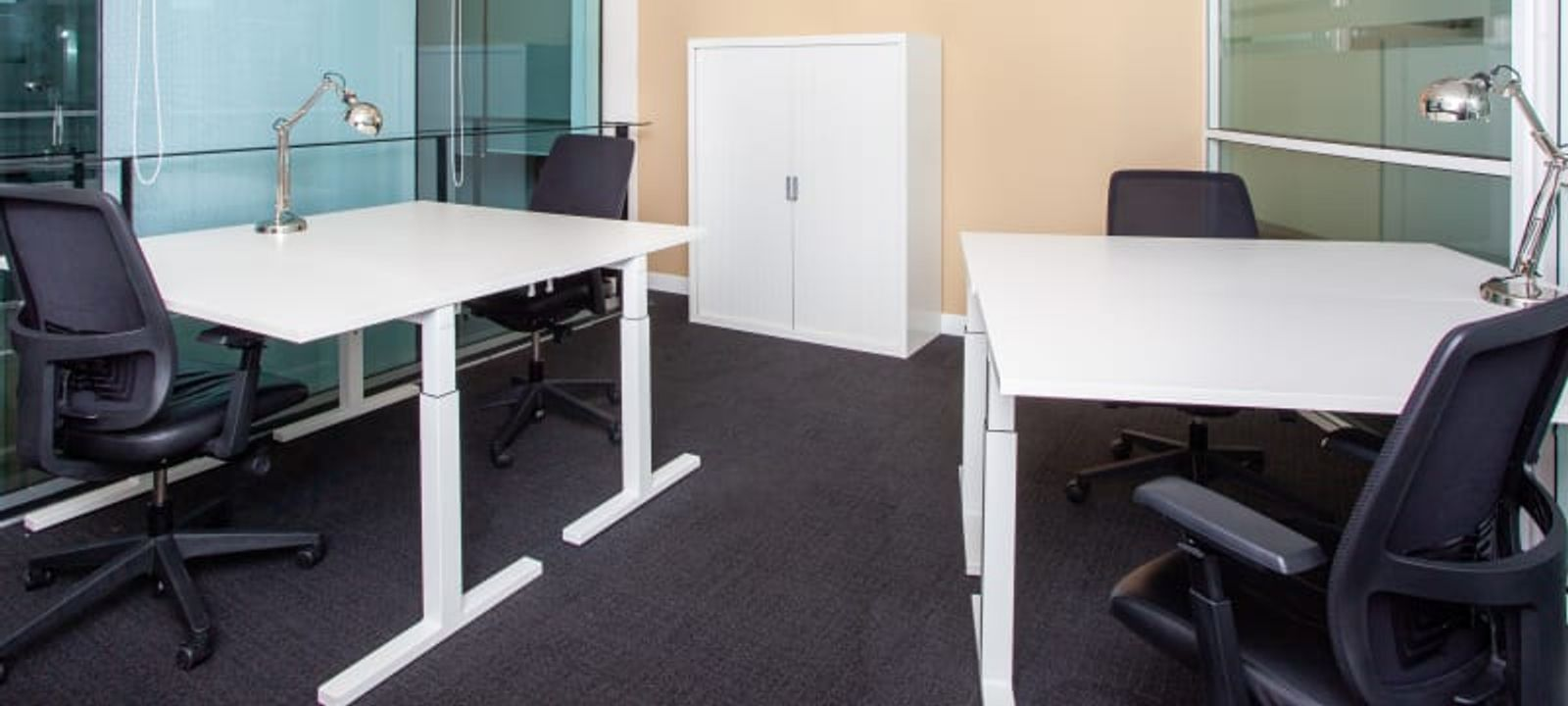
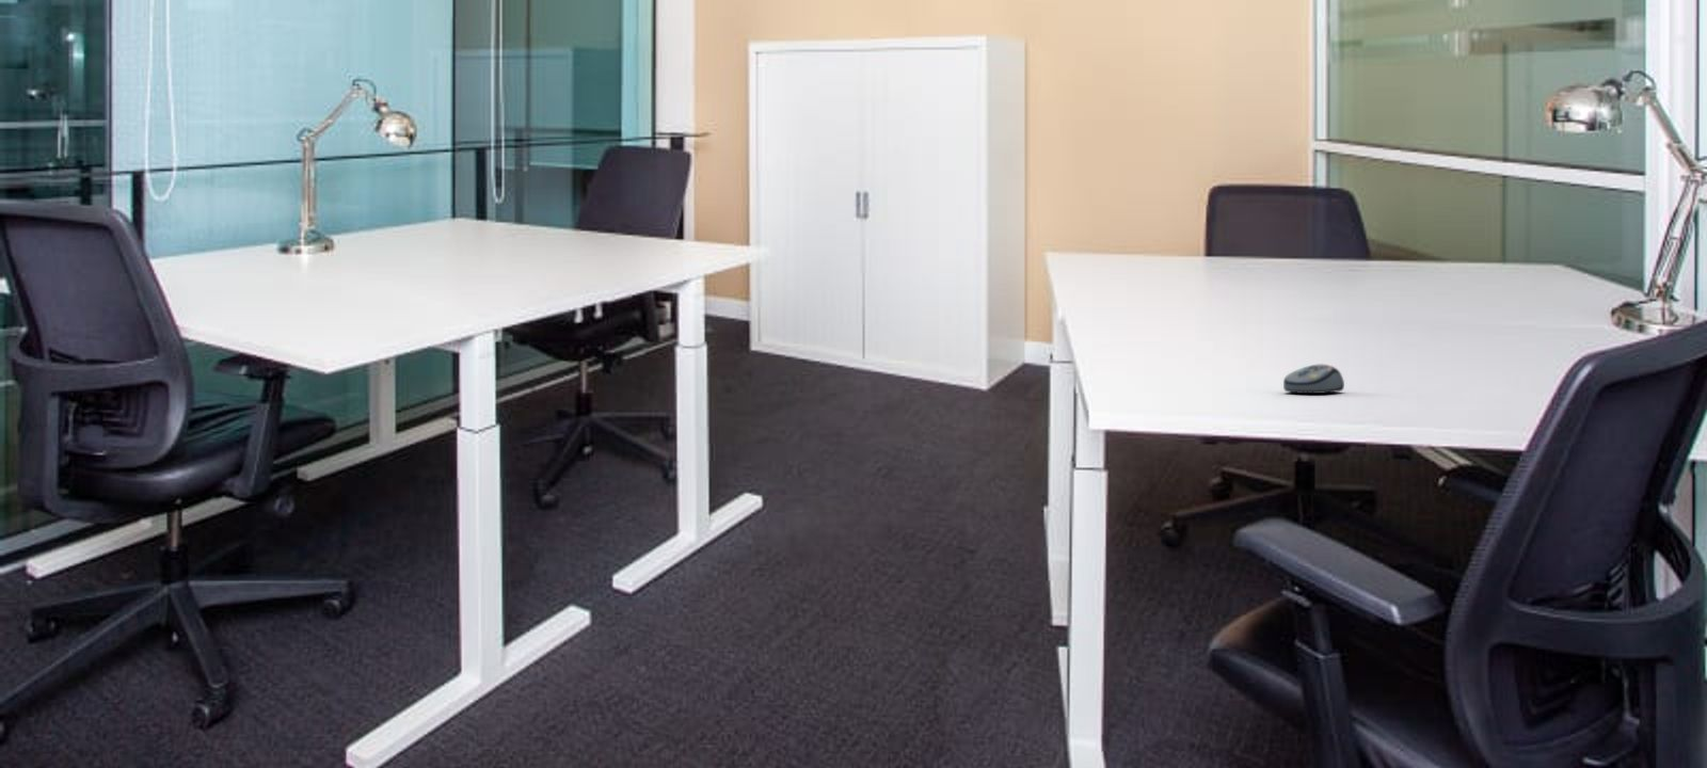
+ computer mouse [1282,362,1346,395]
